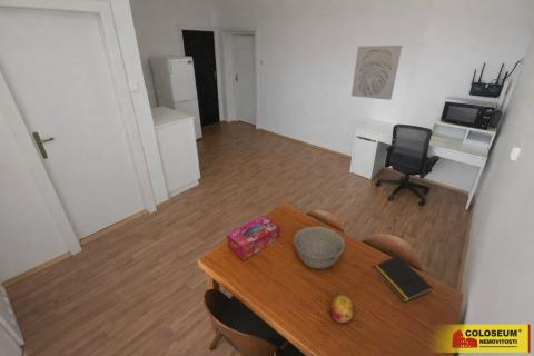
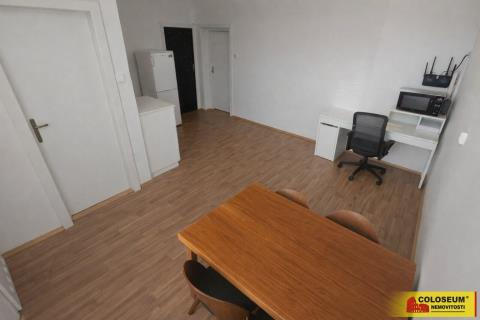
- fruit [328,294,356,324]
- bowl [293,226,346,270]
- wall art [350,44,403,101]
- tissue box [226,215,280,261]
- notepad [372,255,434,304]
